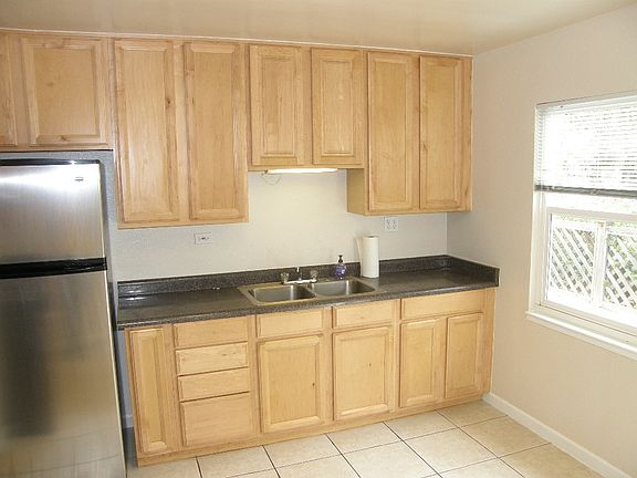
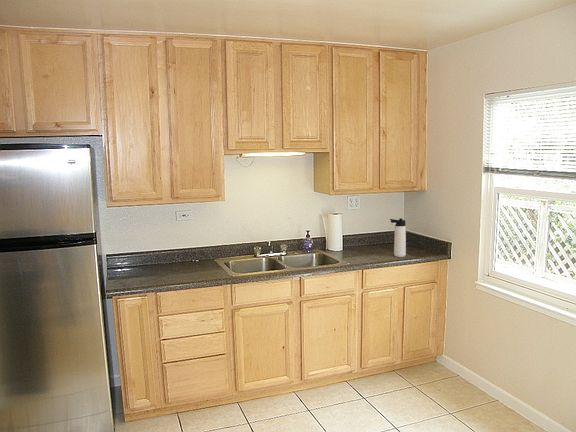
+ thermos bottle [389,217,407,258]
